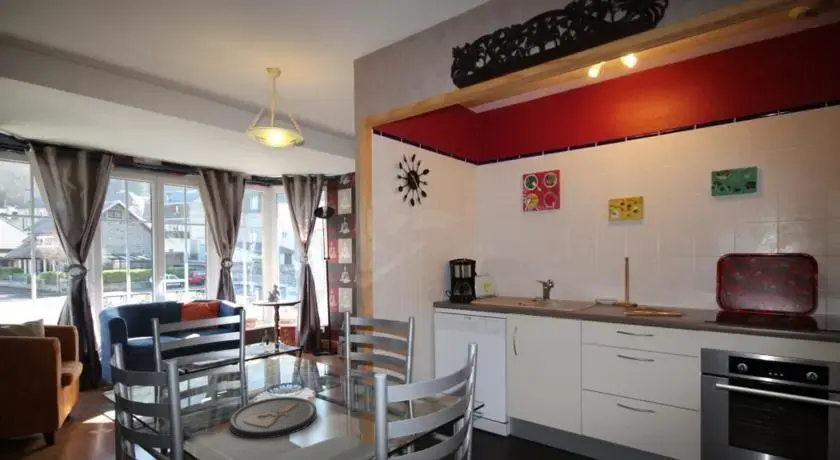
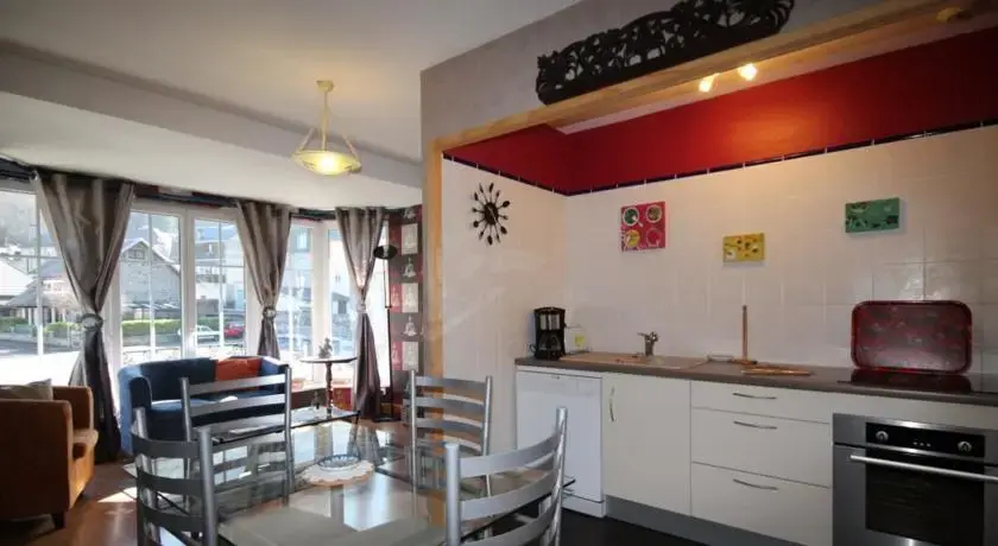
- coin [229,396,318,439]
